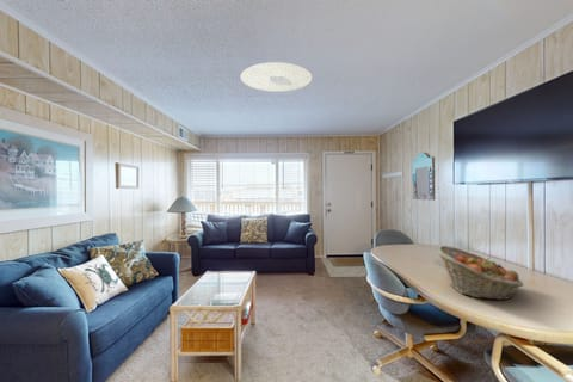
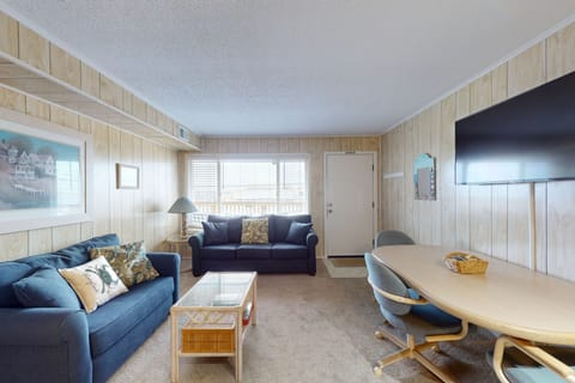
- ceiling light [240,61,313,93]
- fruit basket [435,245,525,301]
